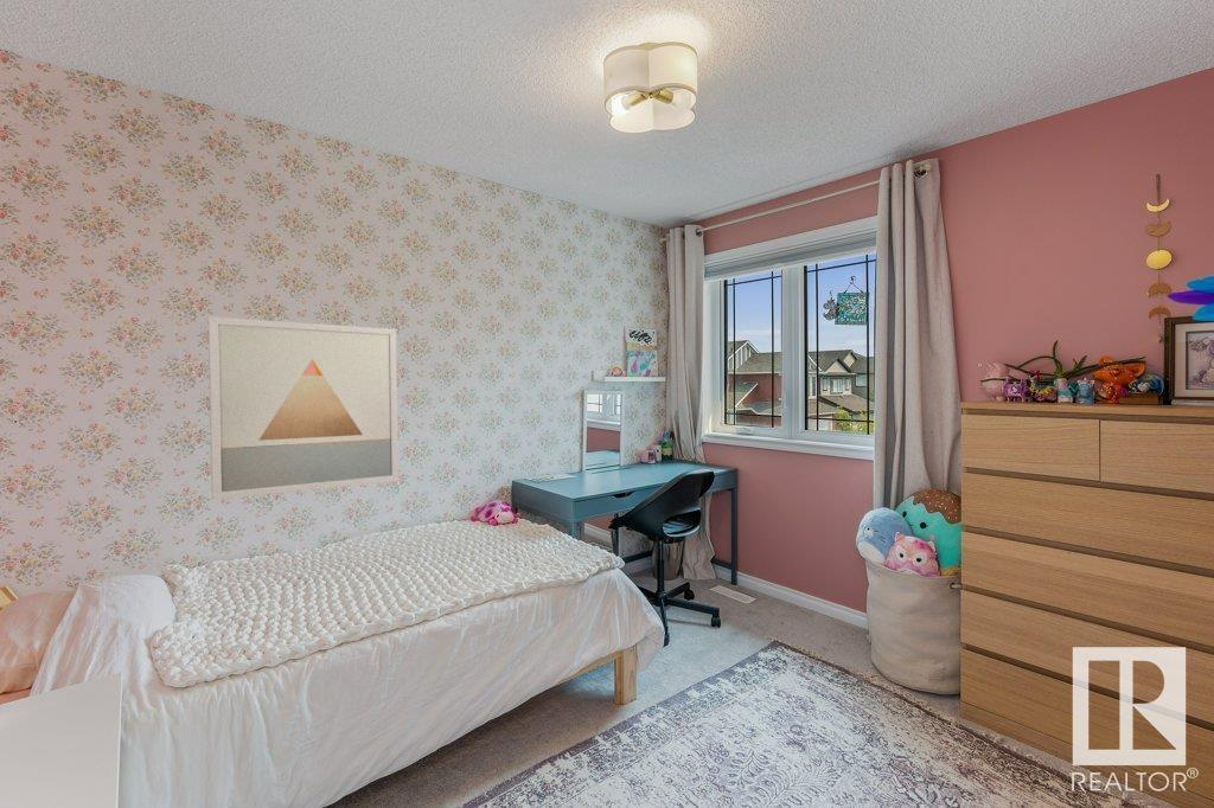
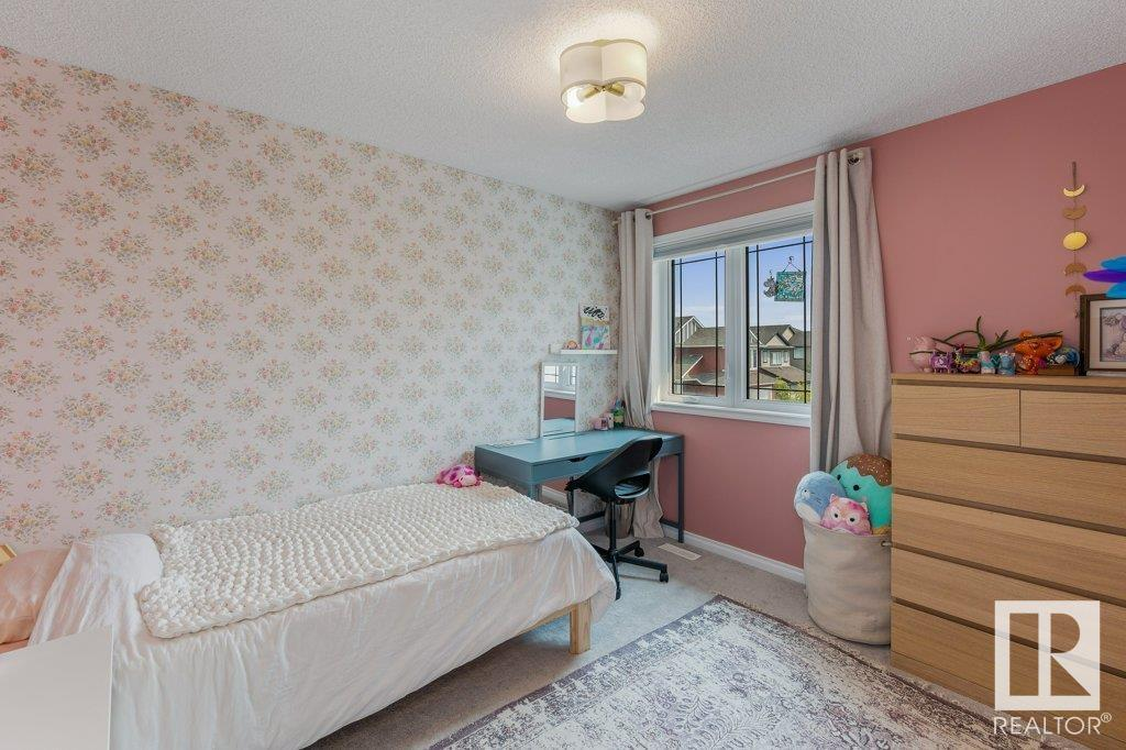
- wall art [206,315,400,501]
